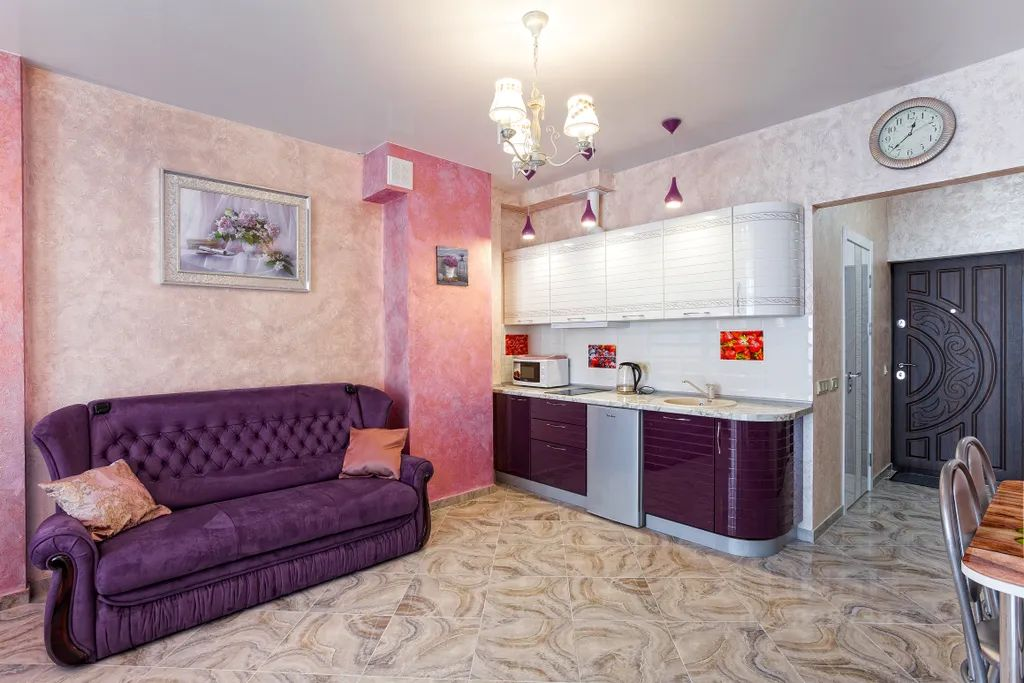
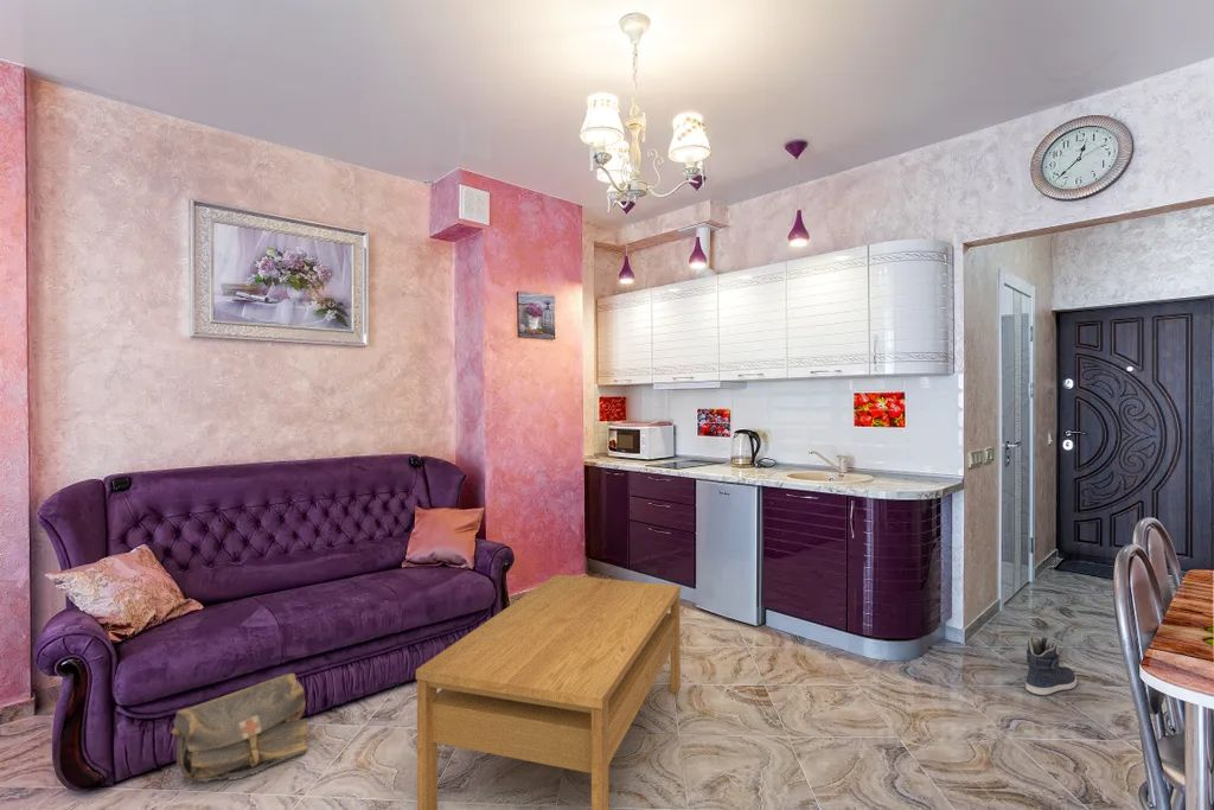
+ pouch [171,672,309,785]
+ sneaker [1024,634,1078,696]
+ coffee table [415,574,682,810]
